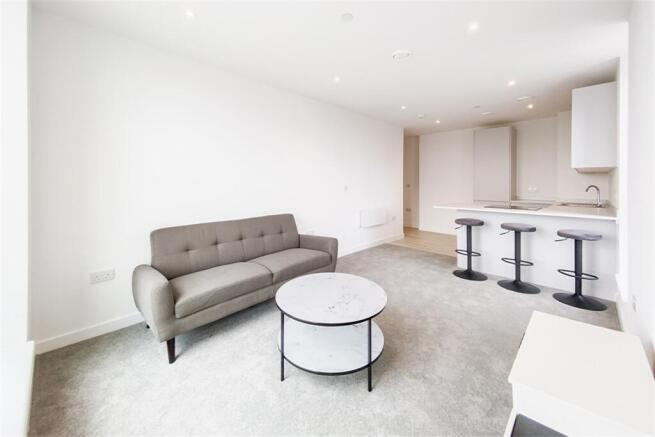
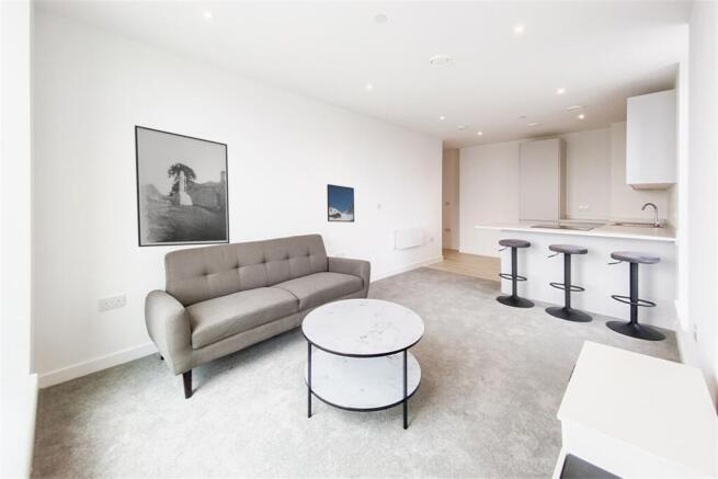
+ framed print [134,124,230,248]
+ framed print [326,183,355,224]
